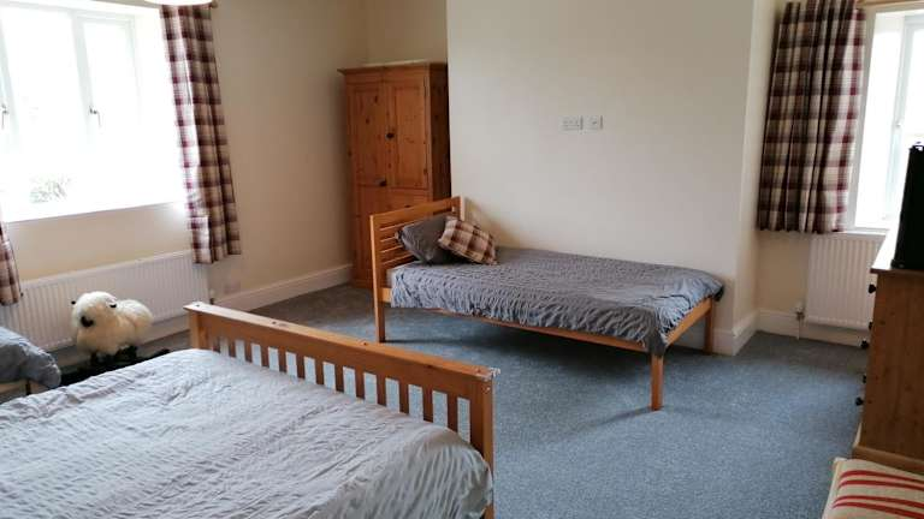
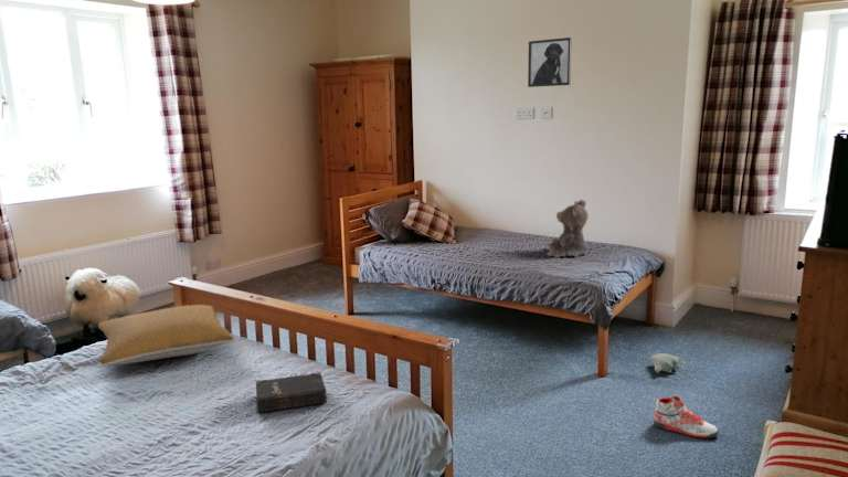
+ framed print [527,36,573,88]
+ sneaker [653,395,720,439]
+ pillow [97,304,235,367]
+ teddy bear [545,199,589,258]
+ plush toy [650,352,682,374]
+ hardback book [255,371,328,414]
